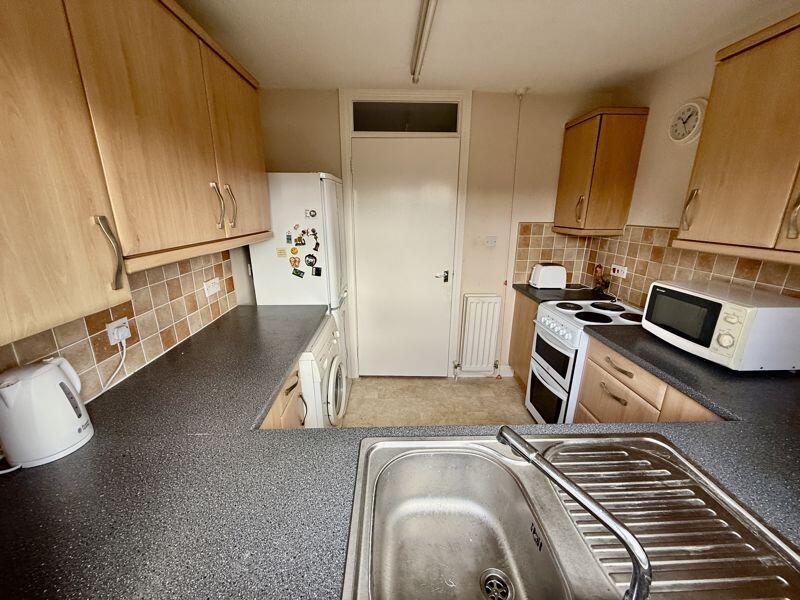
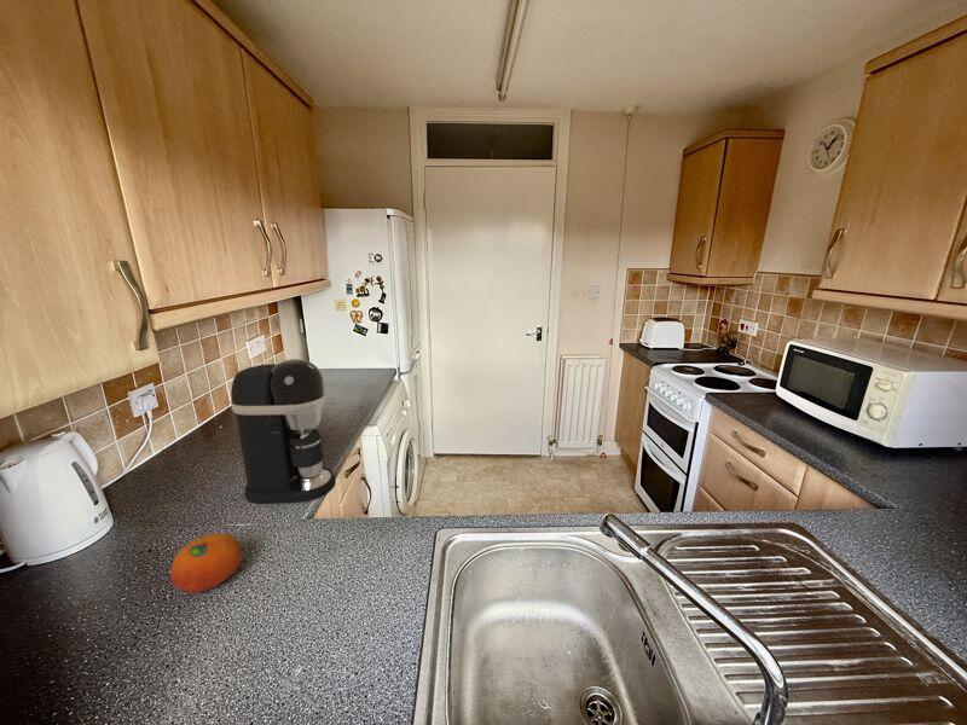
+ fruit [169,532,243,594]
+ coffee maker [230,358,337,505]
